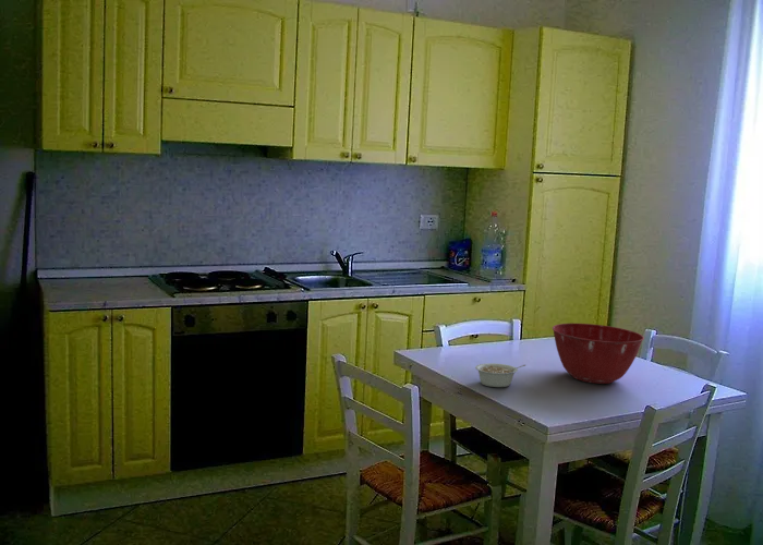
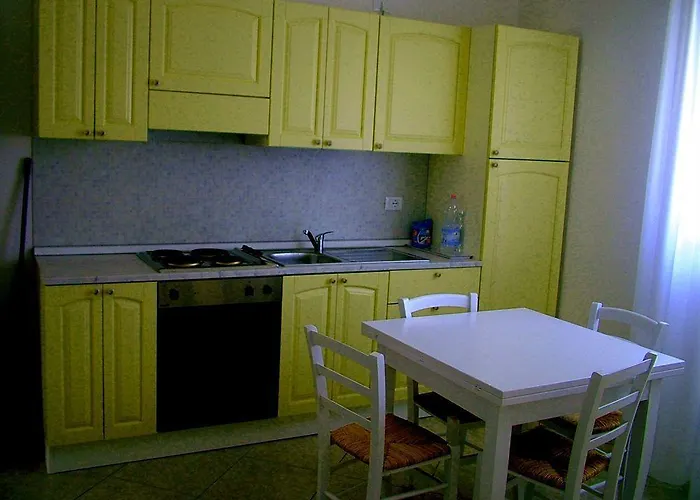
- legume [474,362,526,388]
- mixing bowl [552,323,645,385]
